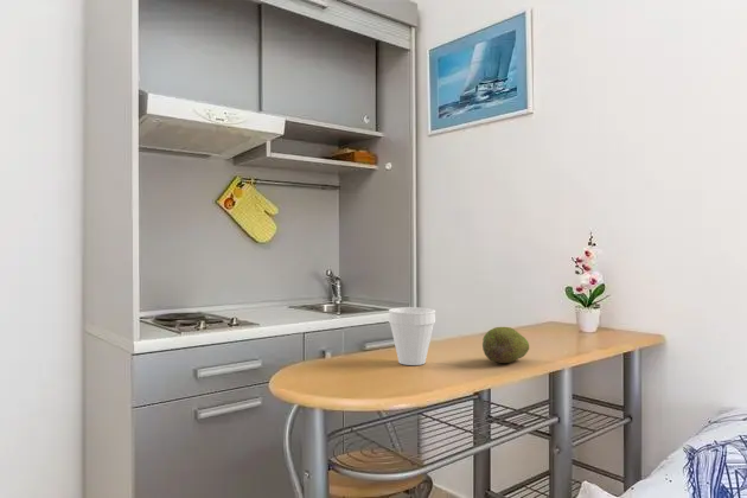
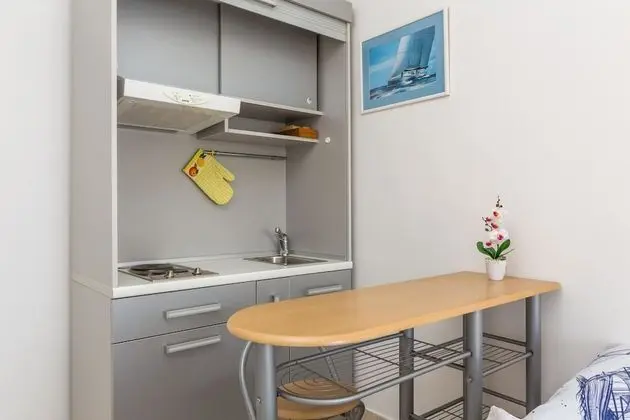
- cup [388,306,436,366]
- fruit [481,326,530,364]
